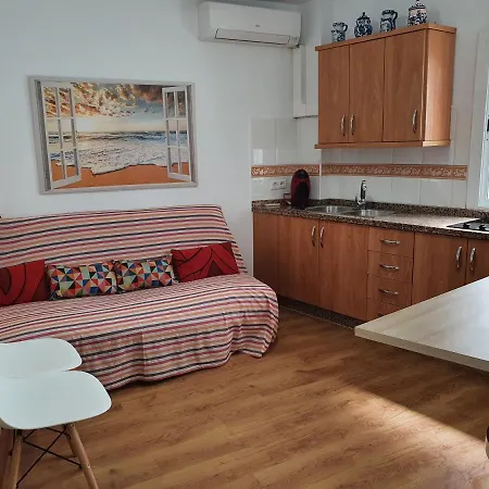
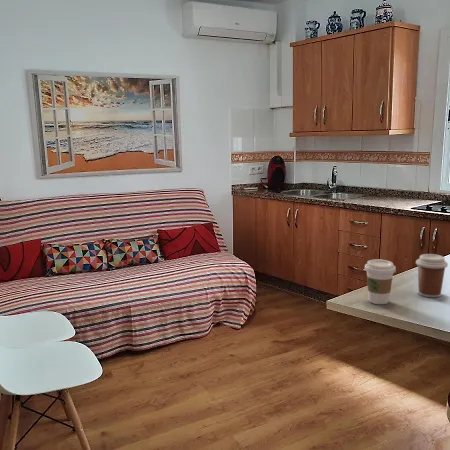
+ coffee cup [364,258,397,305]
+ coffee cup [415,253,449,298]
